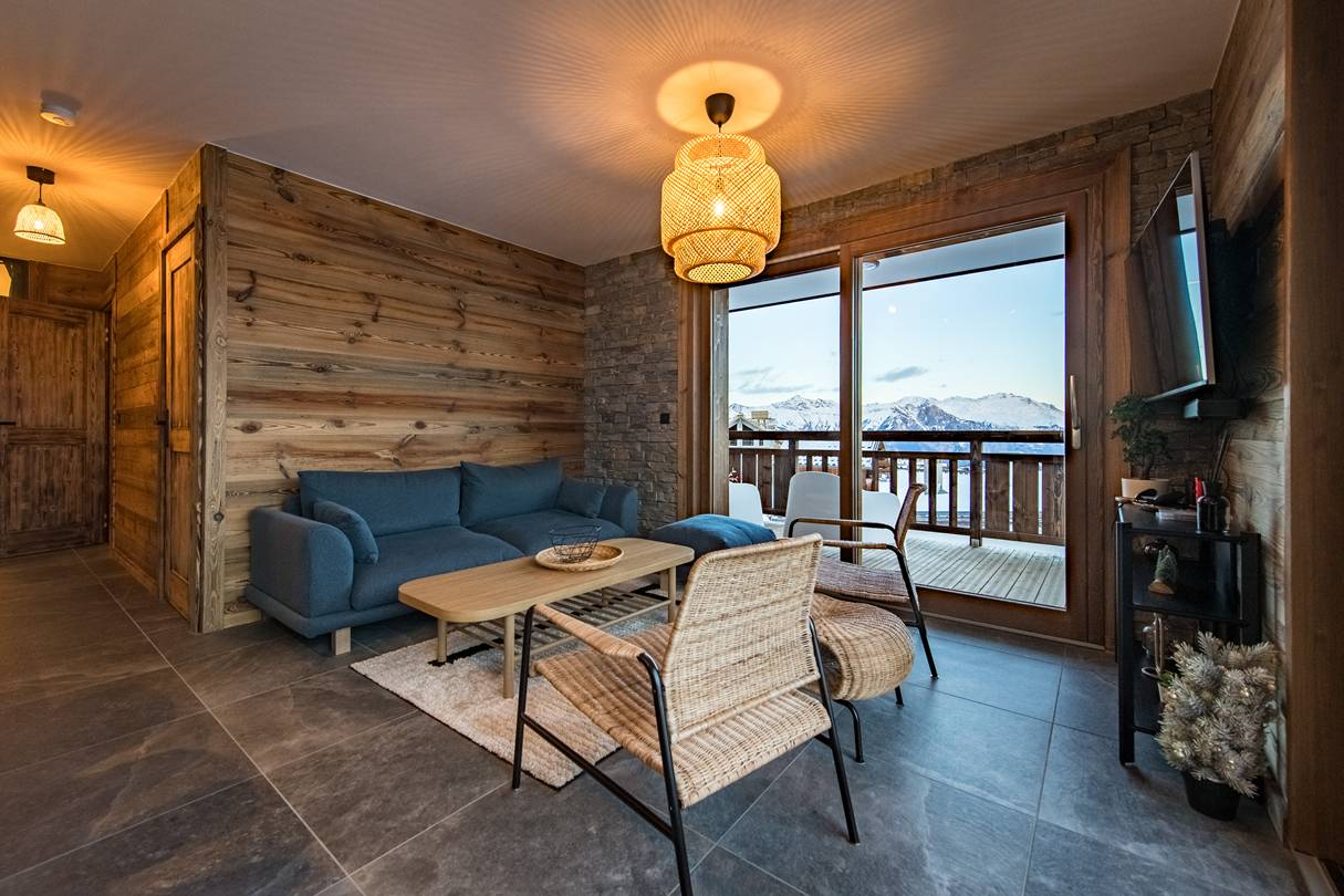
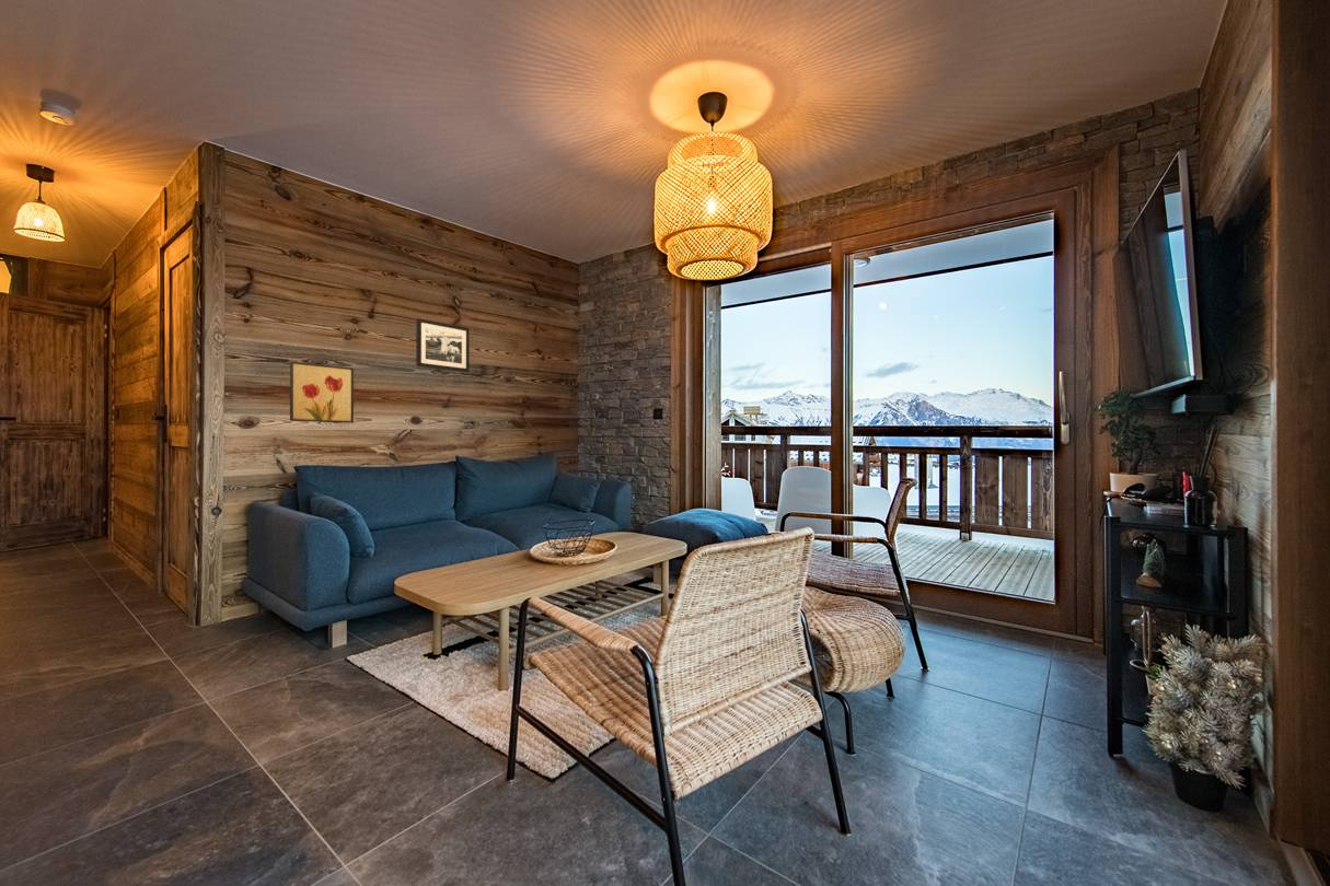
+ picture frame [415,317,471,373]
+ wall art [289,360,355,424]
